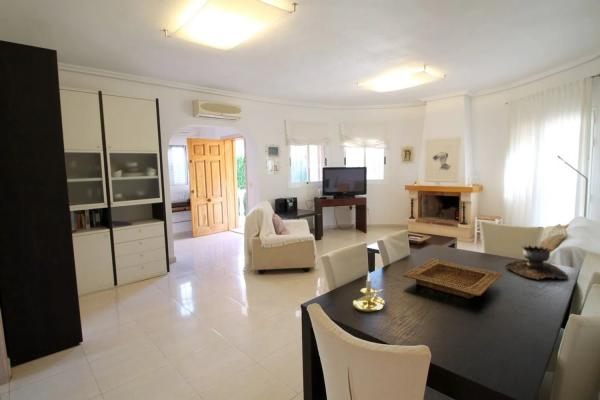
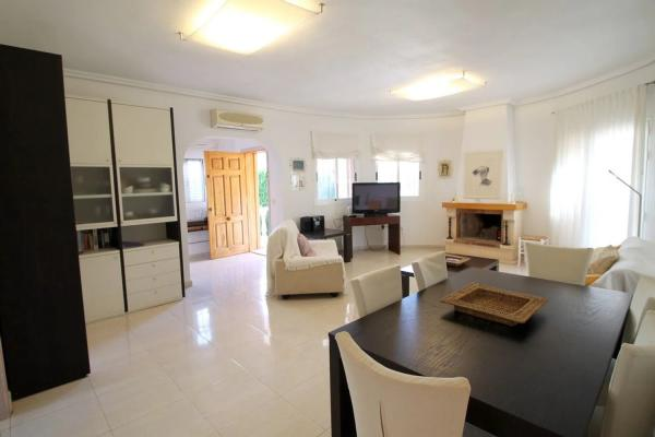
- brazier [504,244,569,281]
- candle holder [352,270,386,313]
